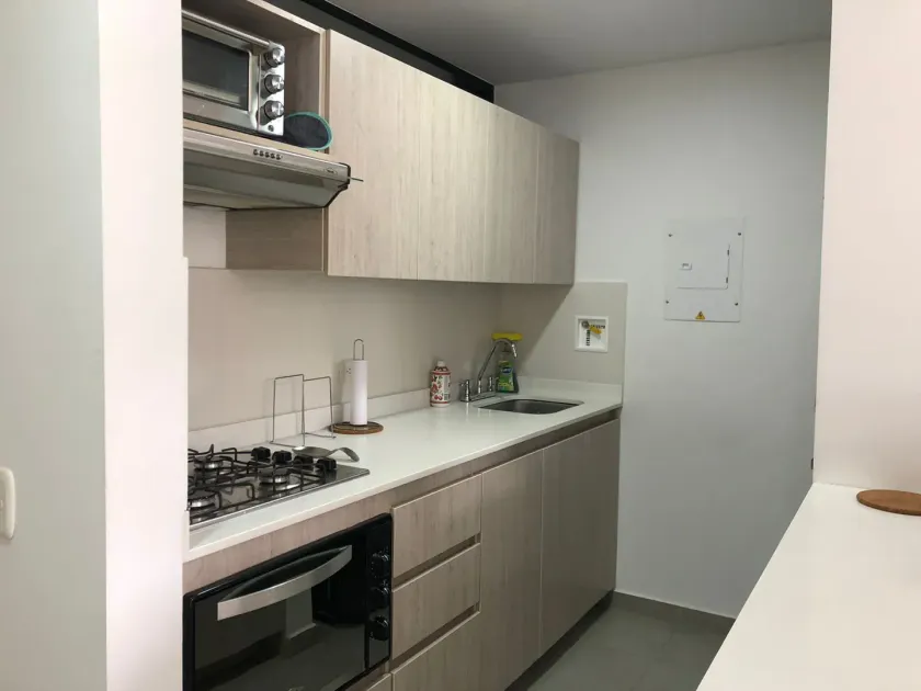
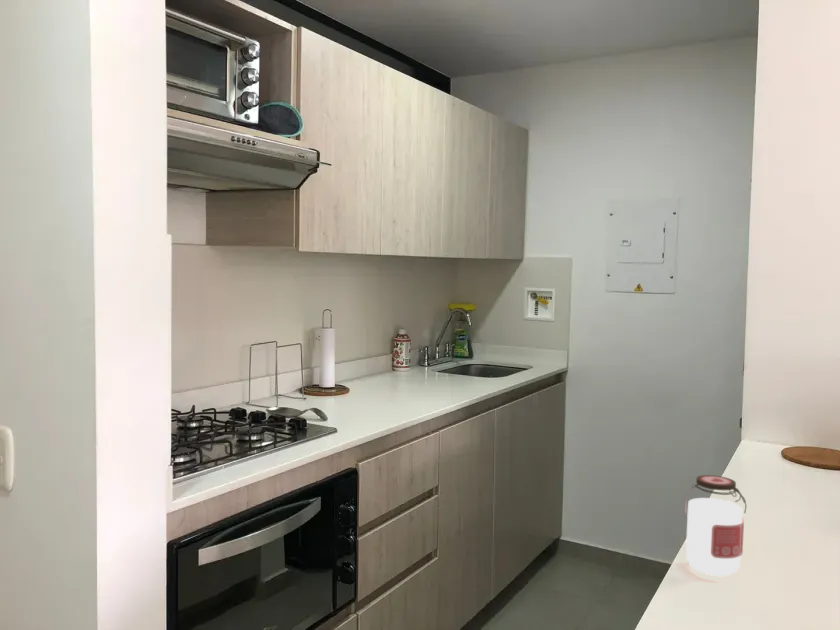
+ jar [683,474,747,577]
